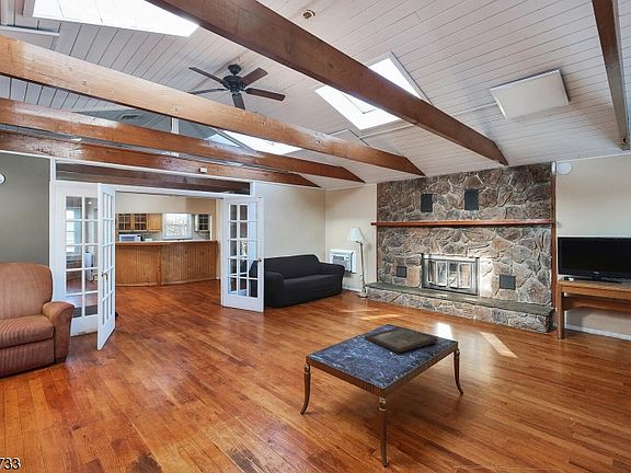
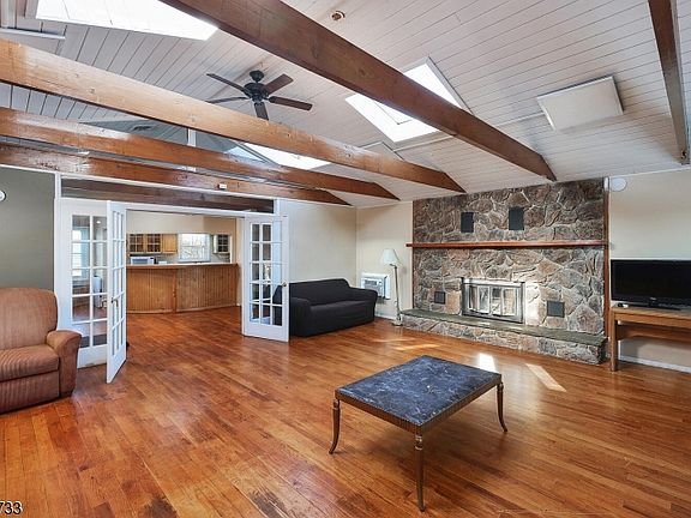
- board game [364,326,439,354]
